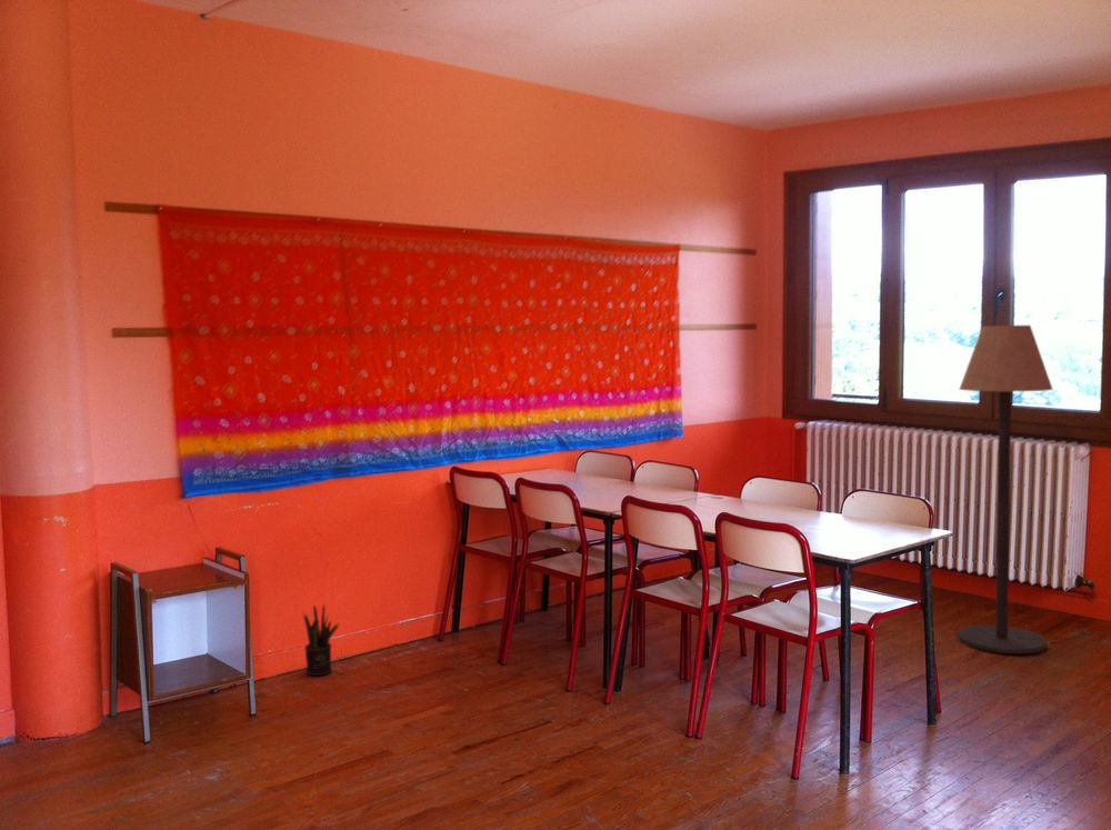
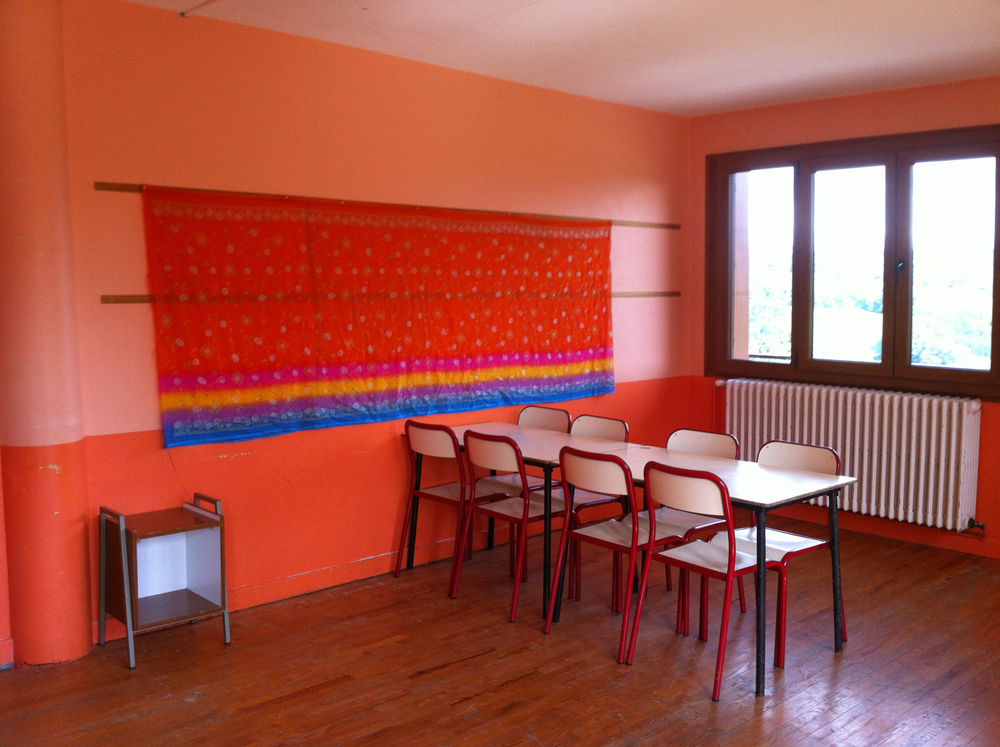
- potted plant [301,602,340,677]
- floor lamp [957,324,1053,656]
